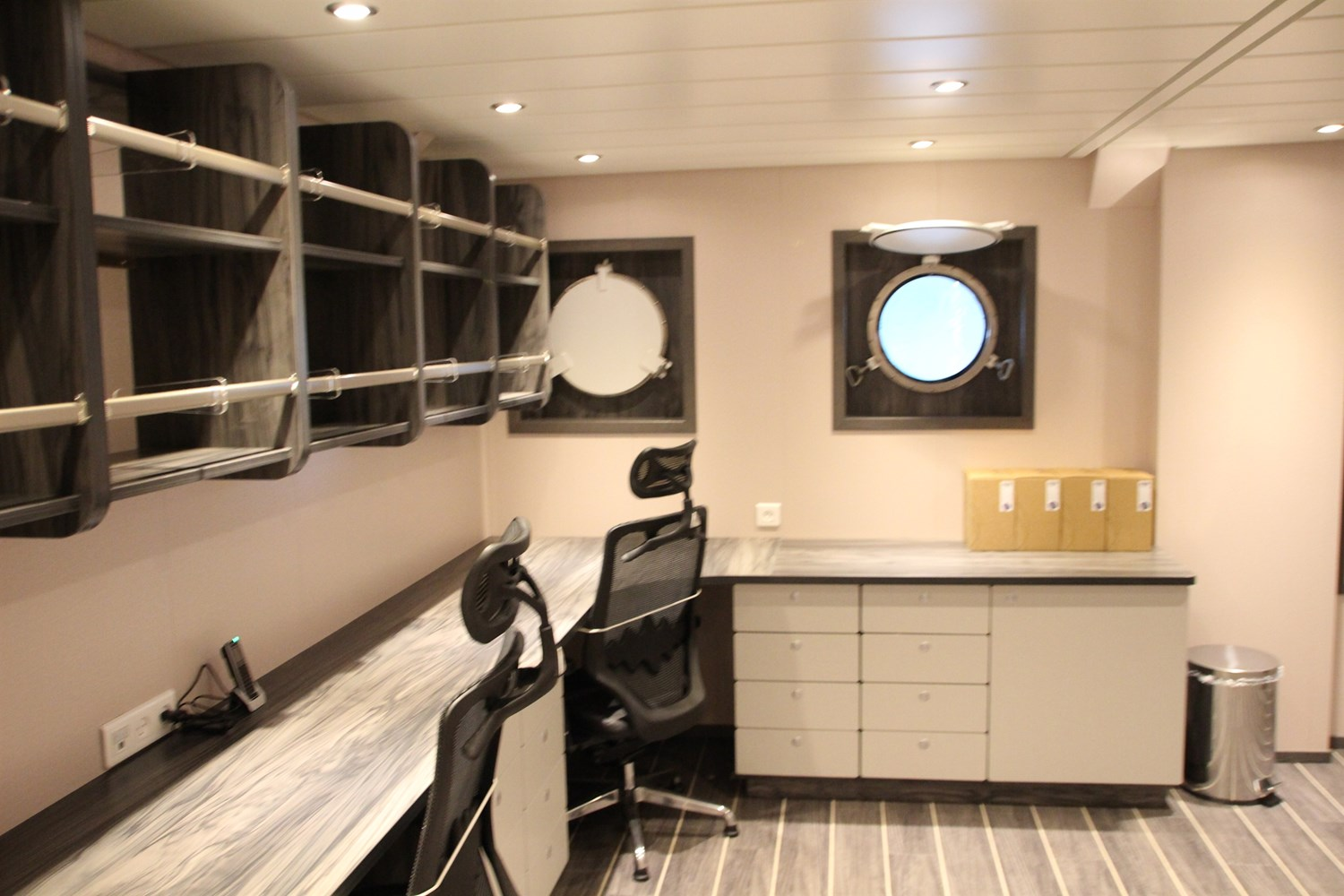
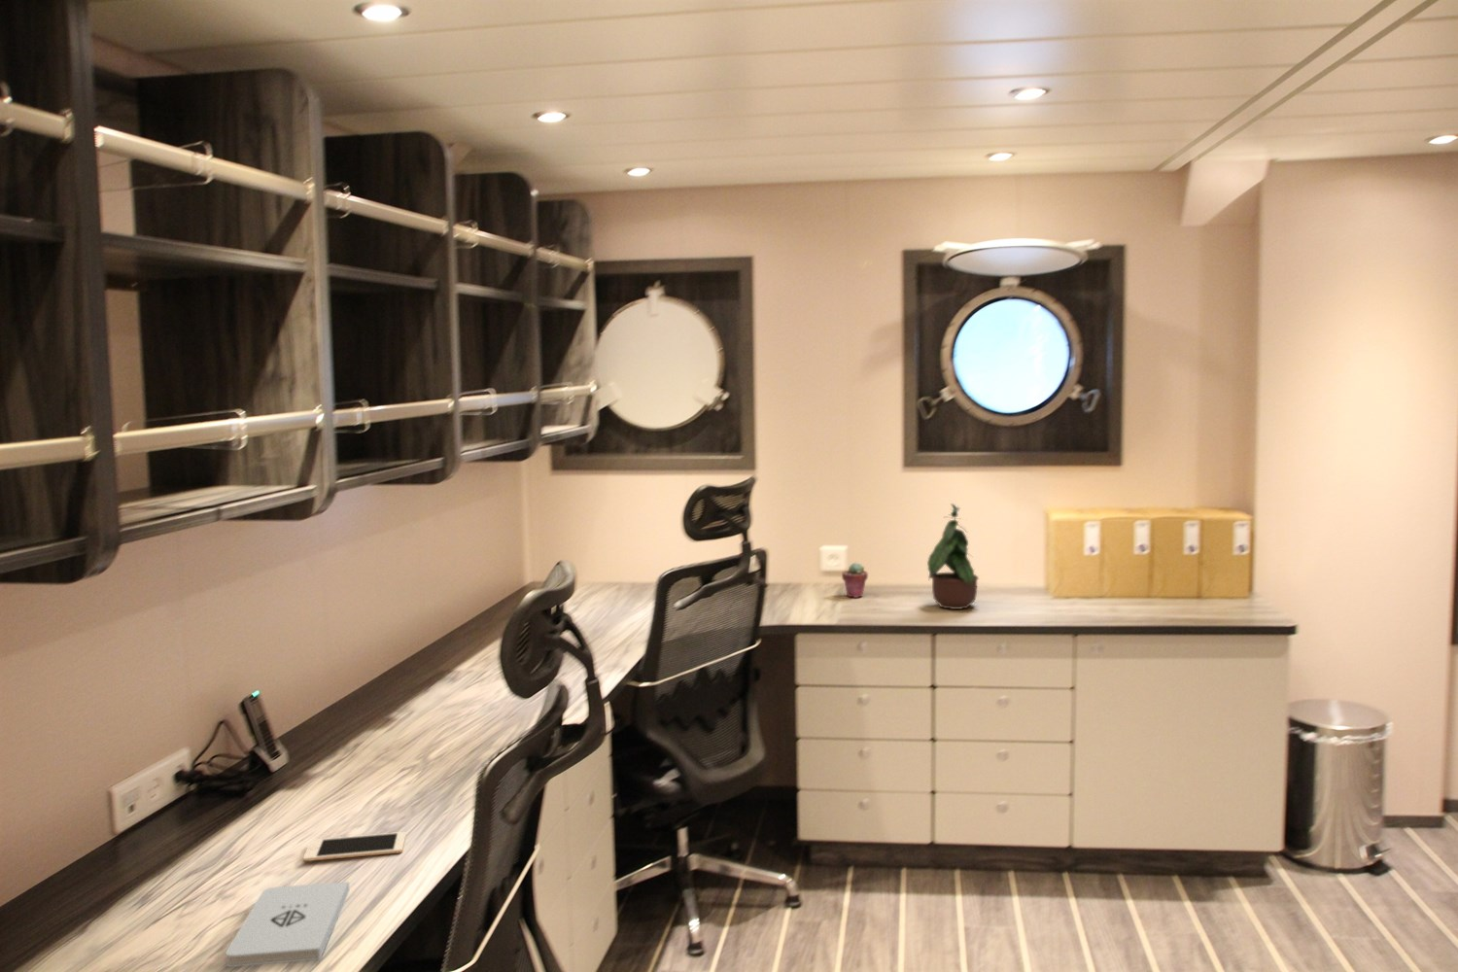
+ potted succulent [841,562,869,599]
+ cell phone [303,831,407,862]
+ notepad [225,881,350,968]
+ potted plant [926,502,980,611]
